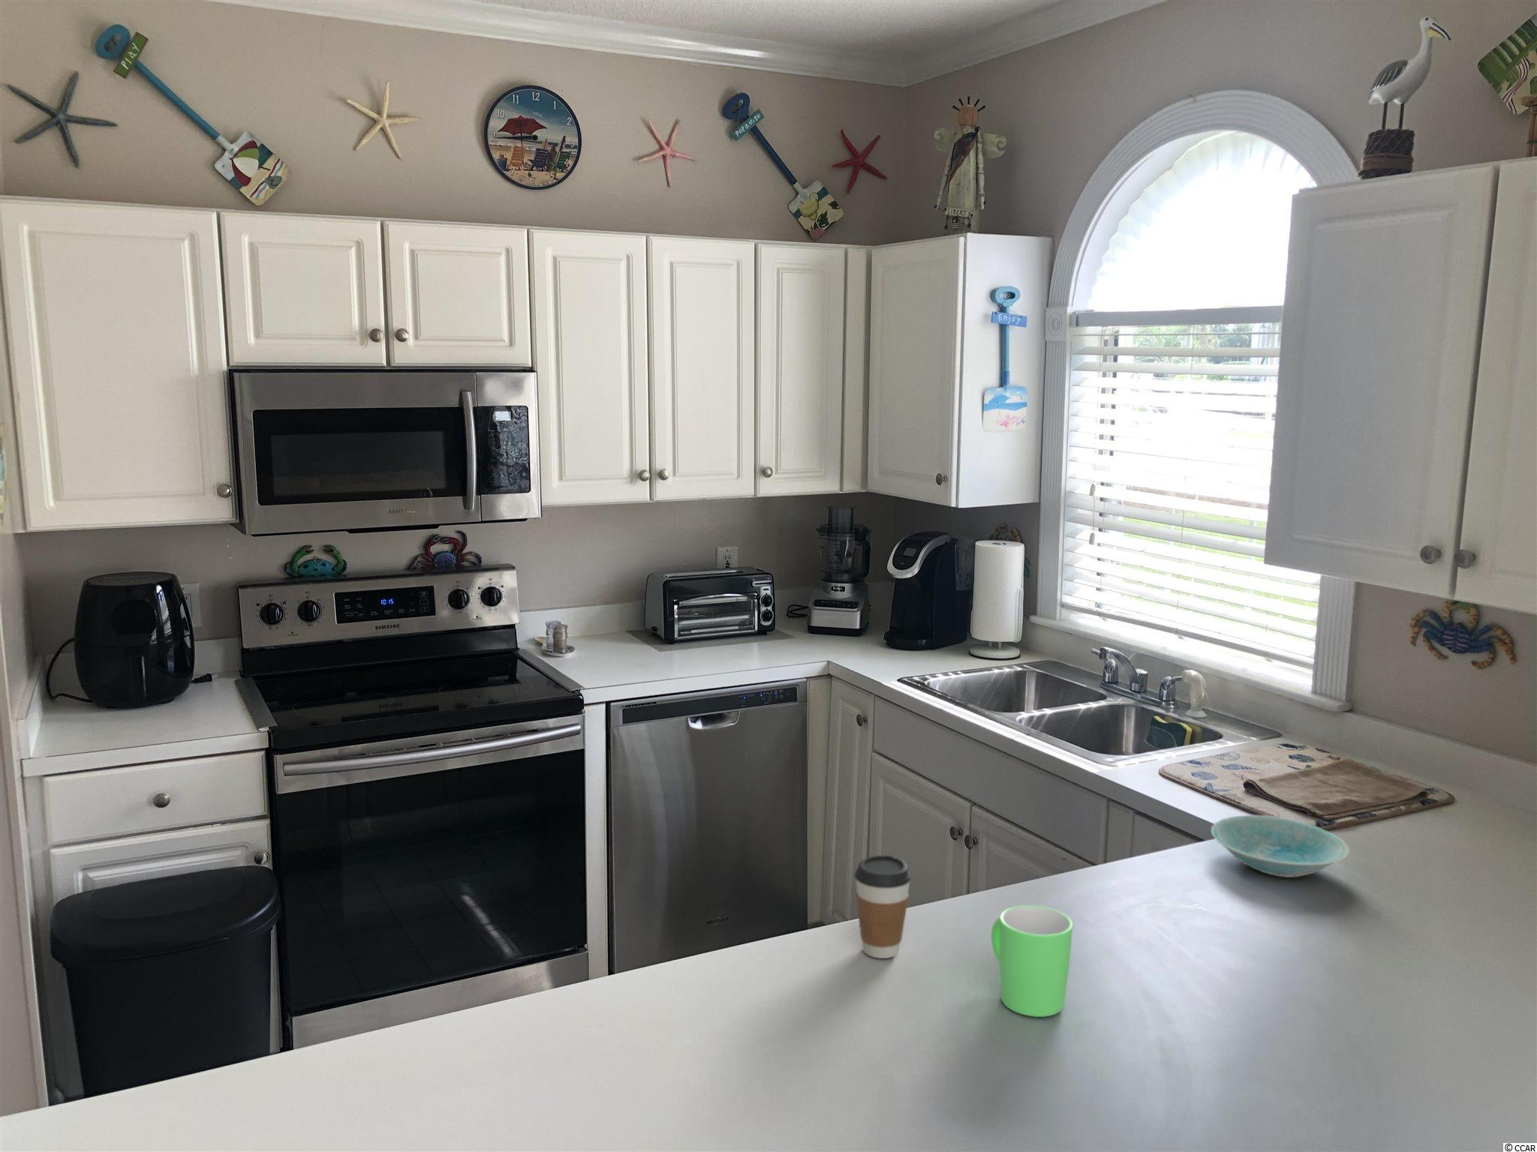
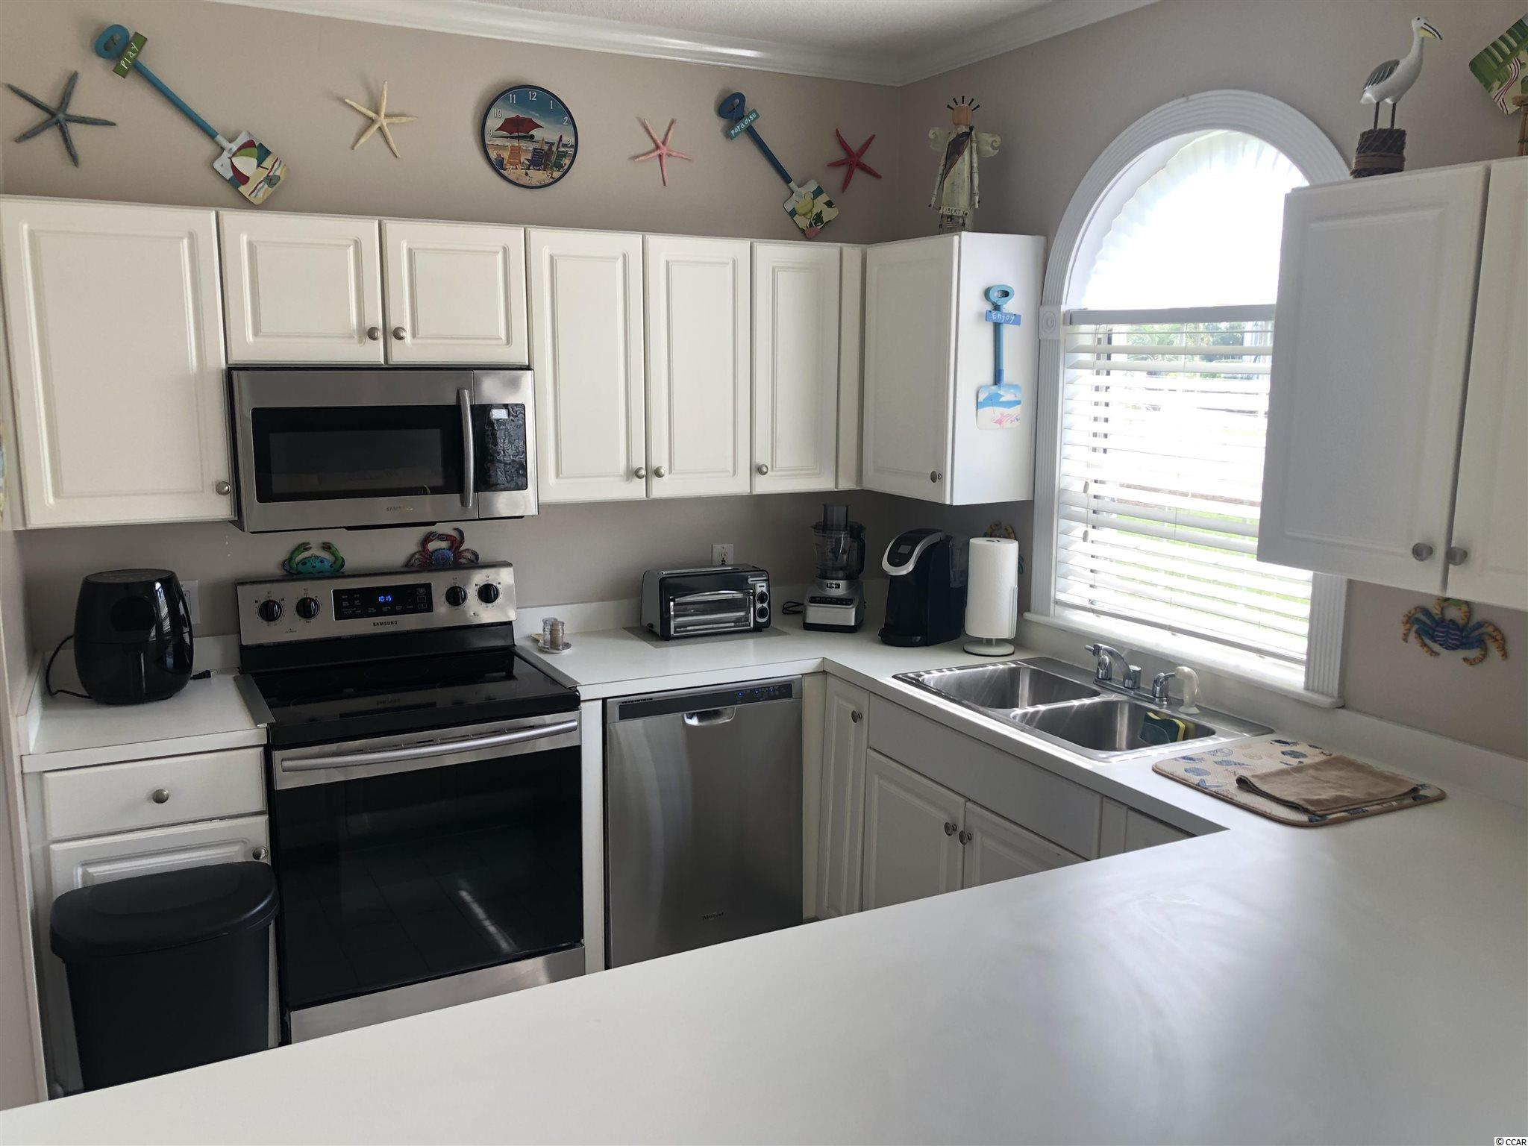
- mug [991,904,1073,1018]
- coffee cup [854,854,911,960]
- bowl [1210,814,1351,879]
